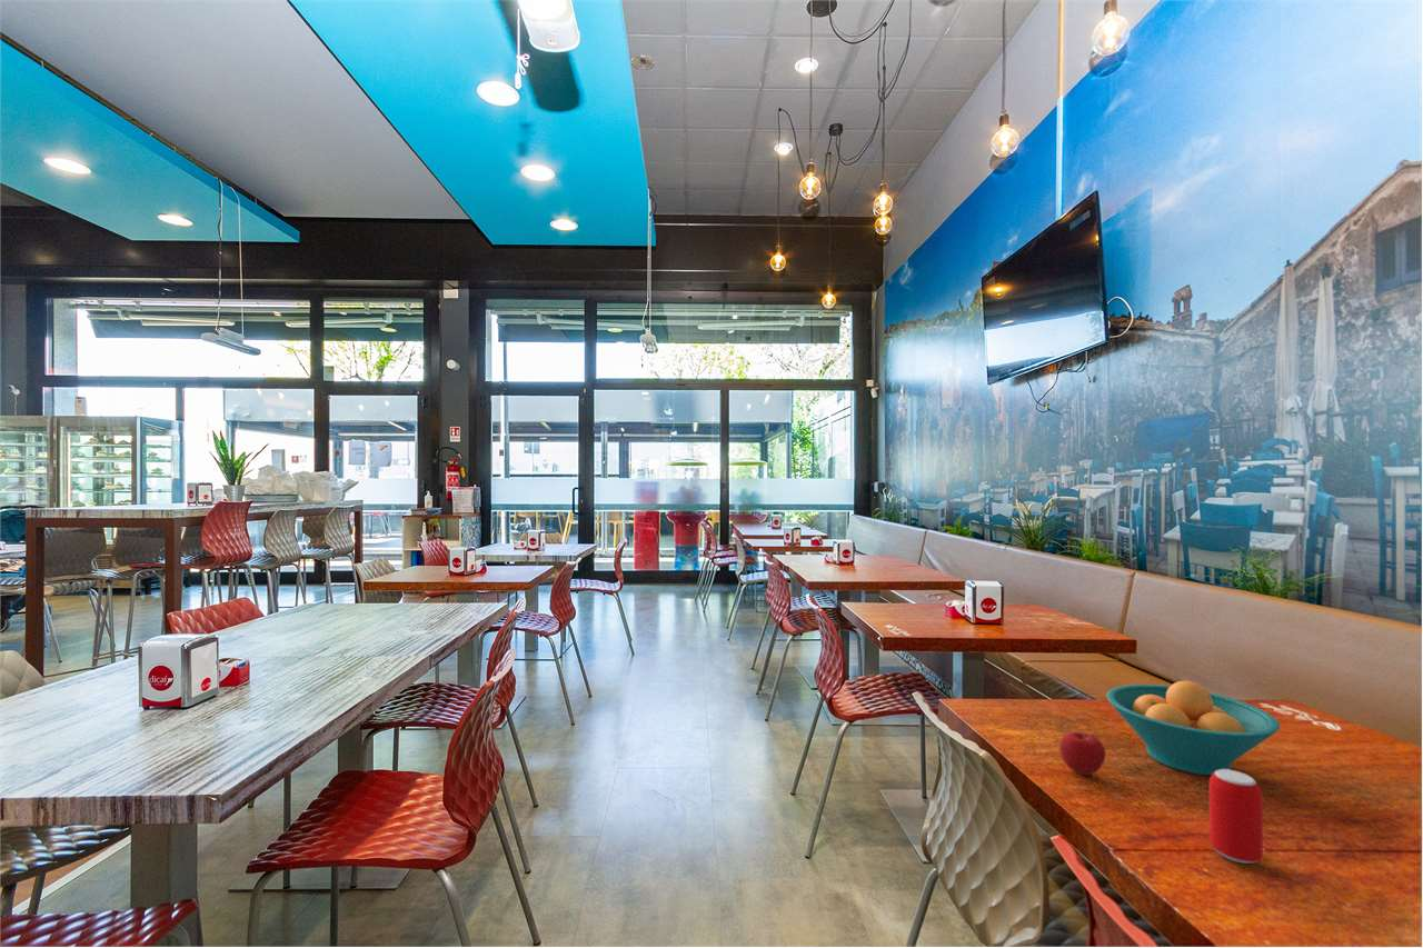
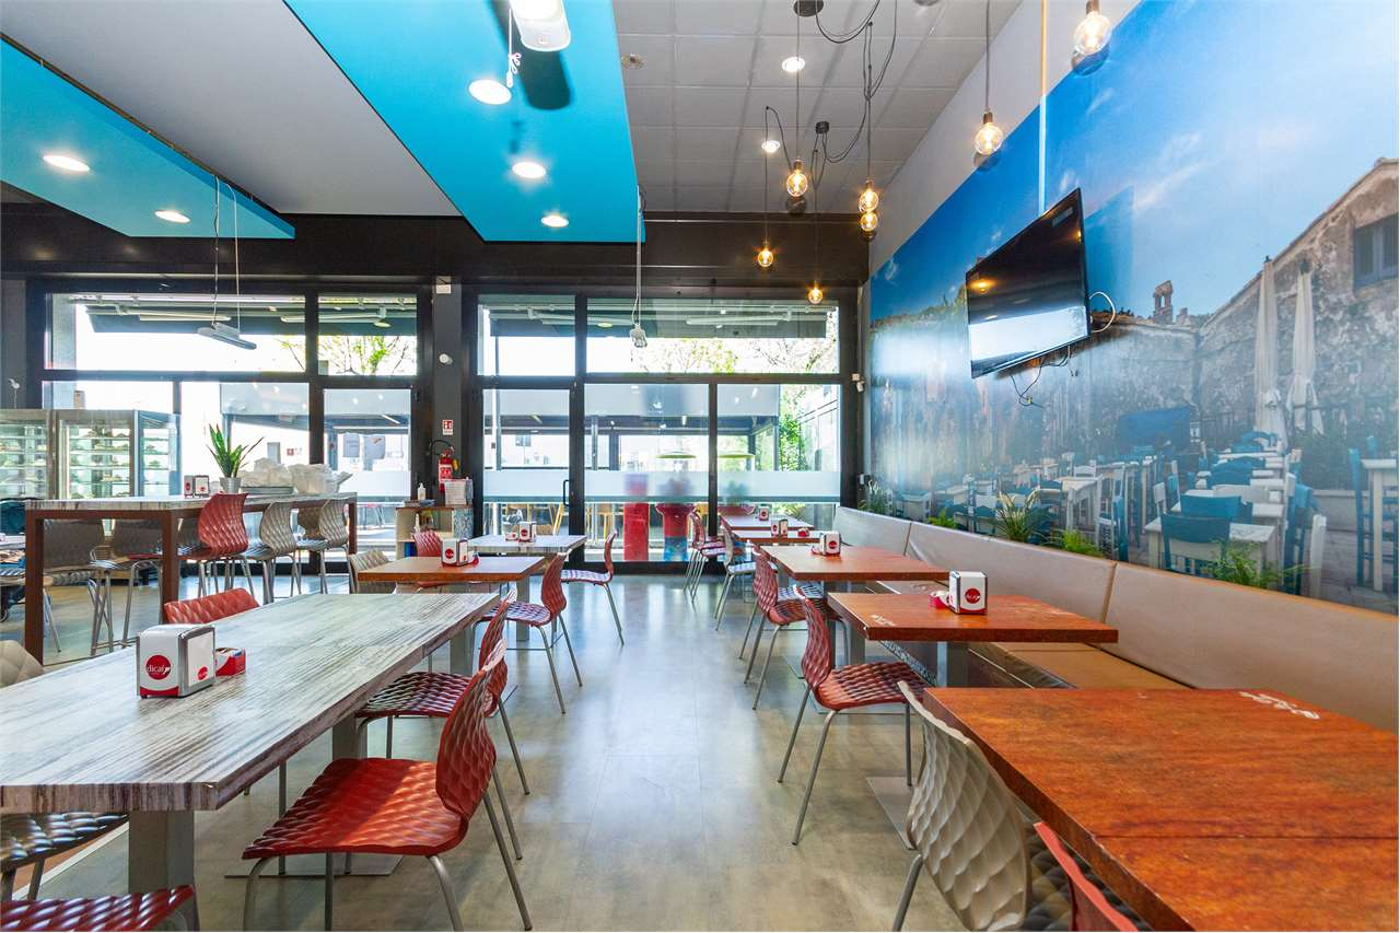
- apple [1058,730,1106,777]
- fruit bowl [1105,680,1281,777]
- beverage can [1208,769,1264,865]
